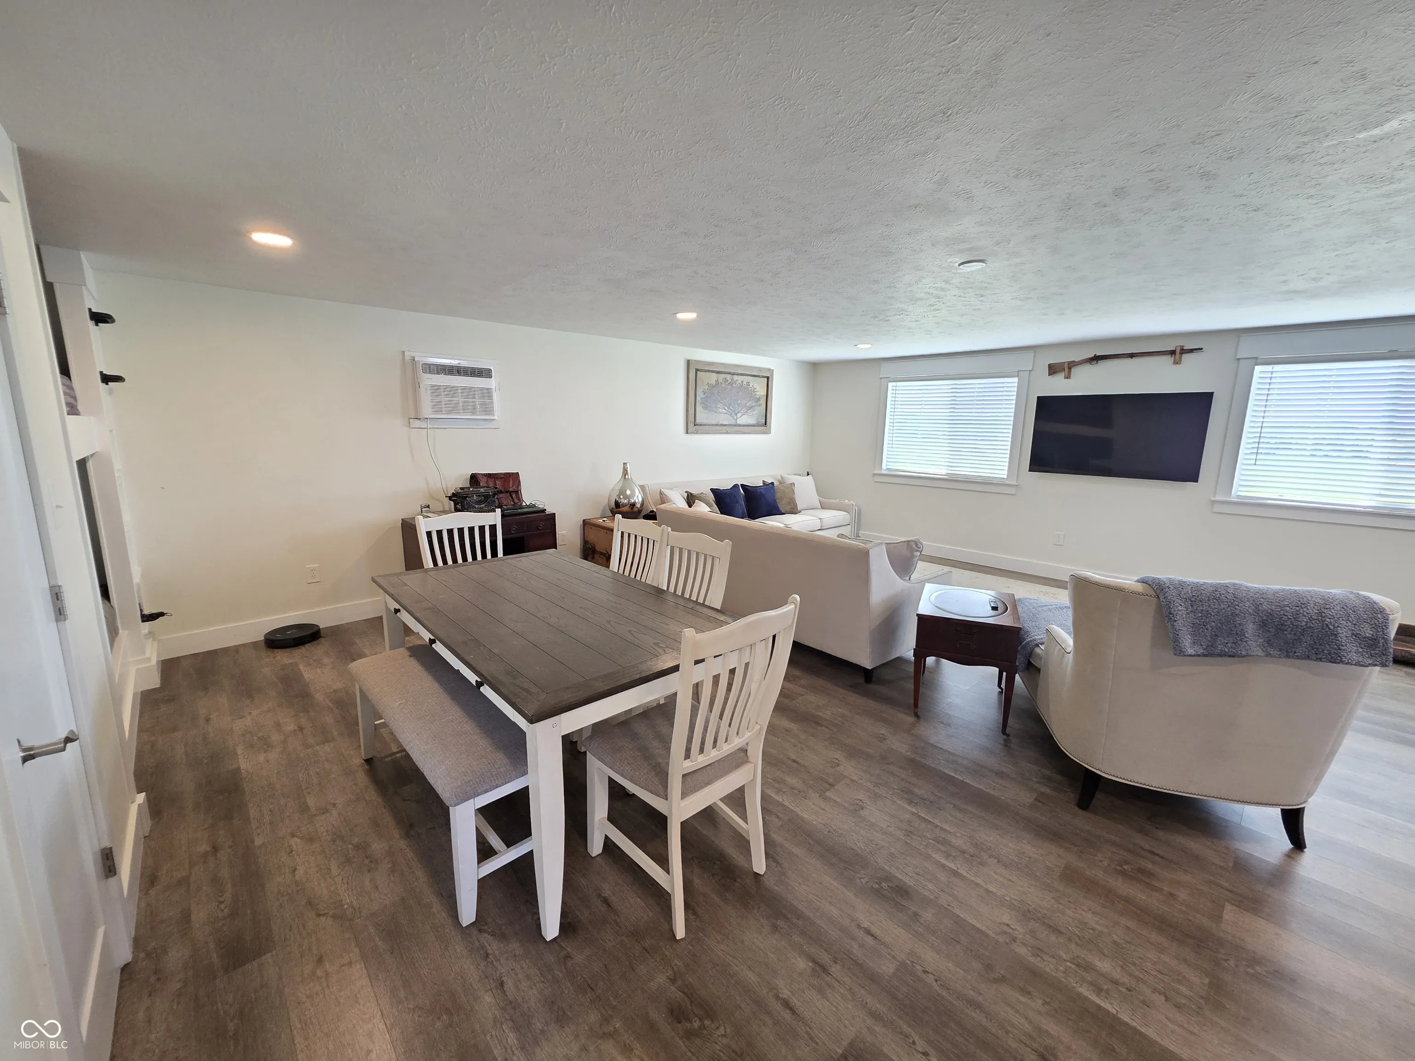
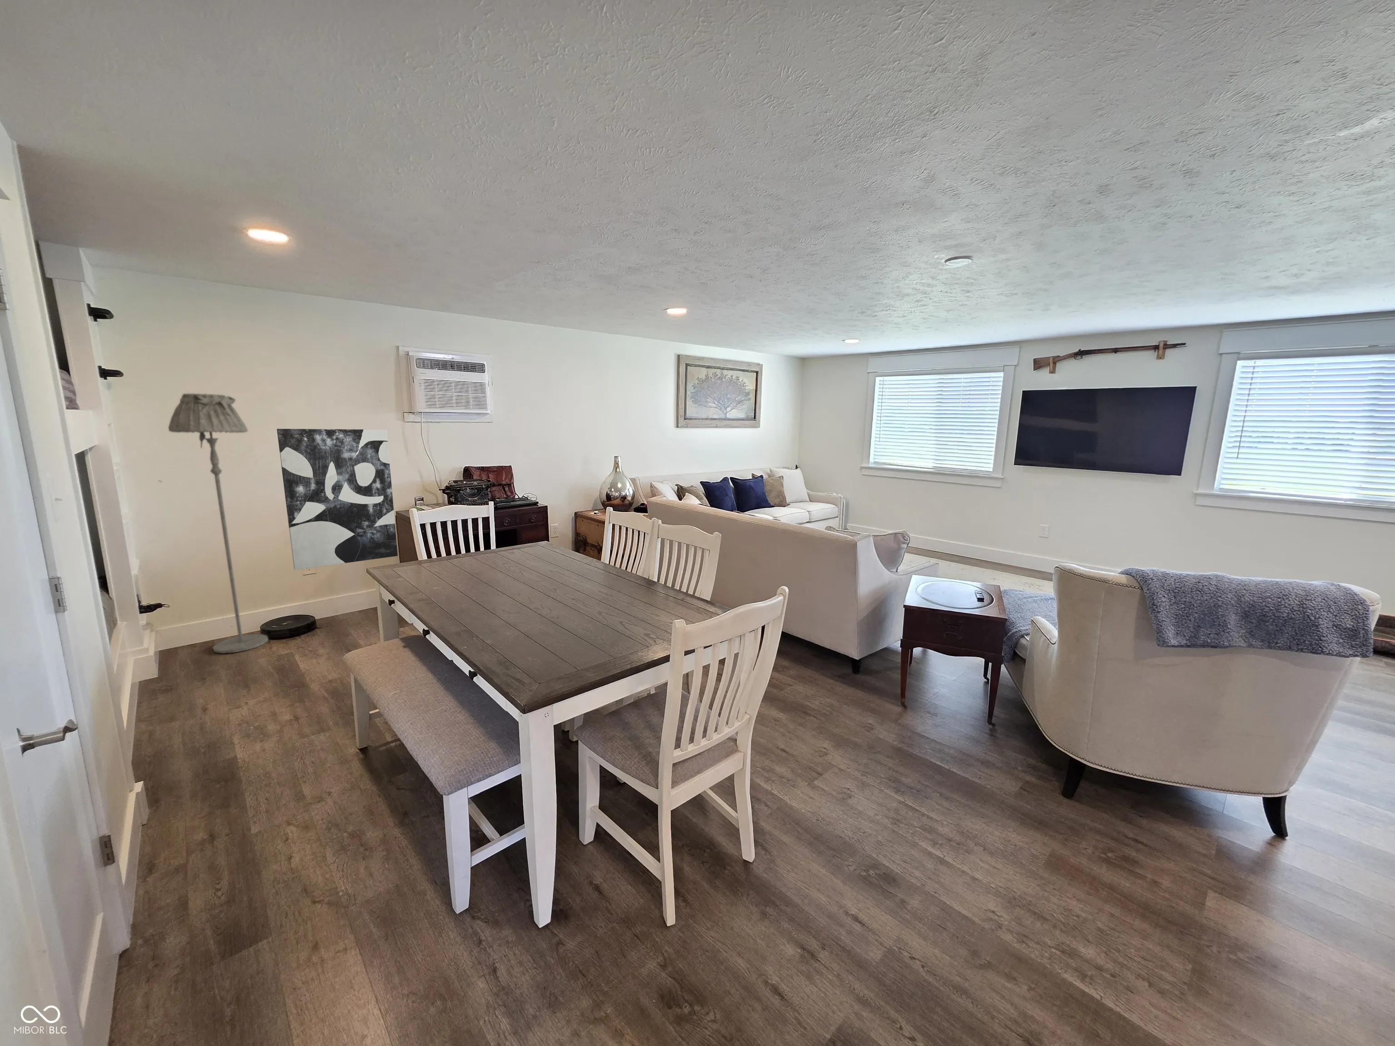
+ floor lamp [168,392,269,654]
+ wall art [277,429,399,570]
